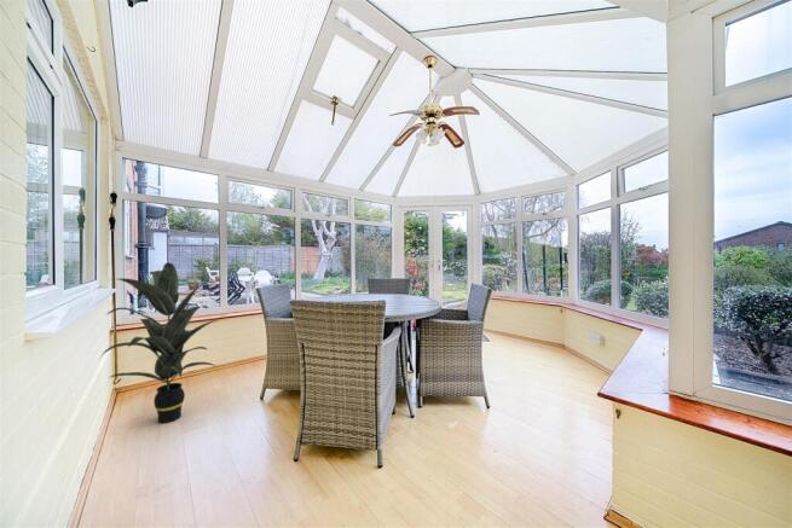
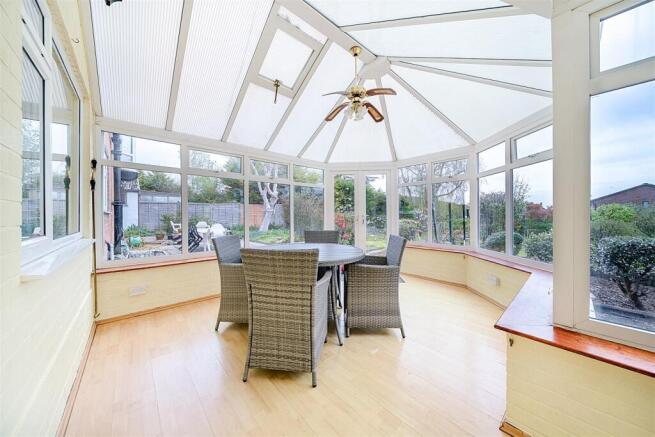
- indoor plant [98,261,219,424]
